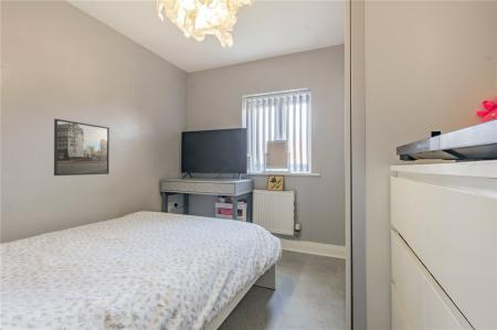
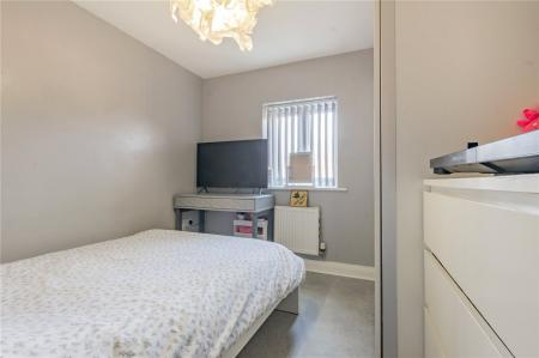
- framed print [53,118,110,177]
